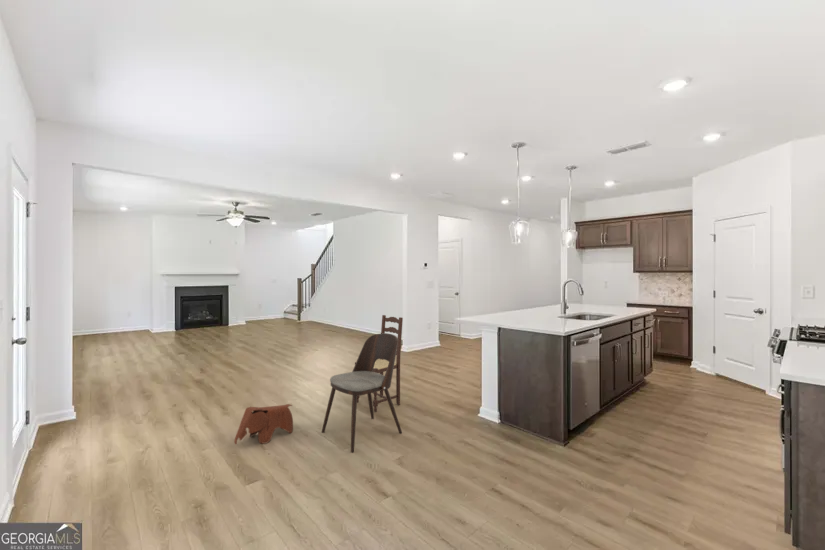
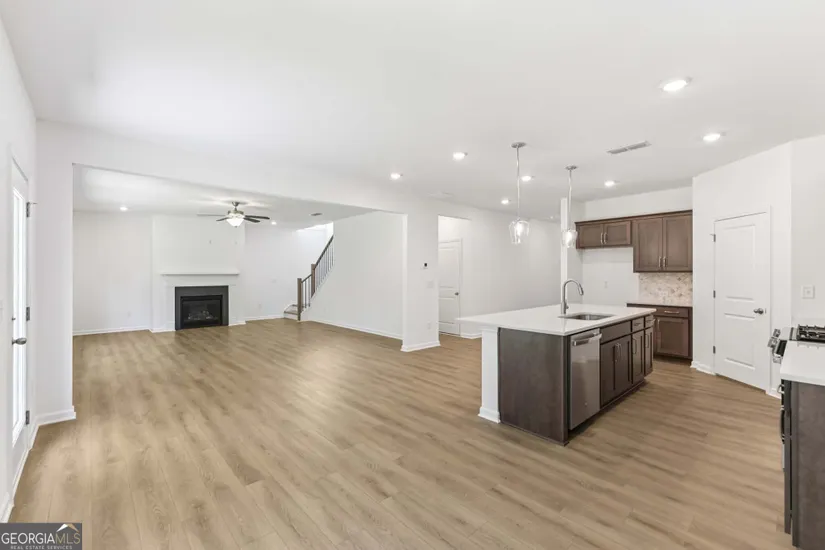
- dining chair [321,332,403,453]
- dining chair [354,314,404,413]
- toy elephant [234,403,294,445]
